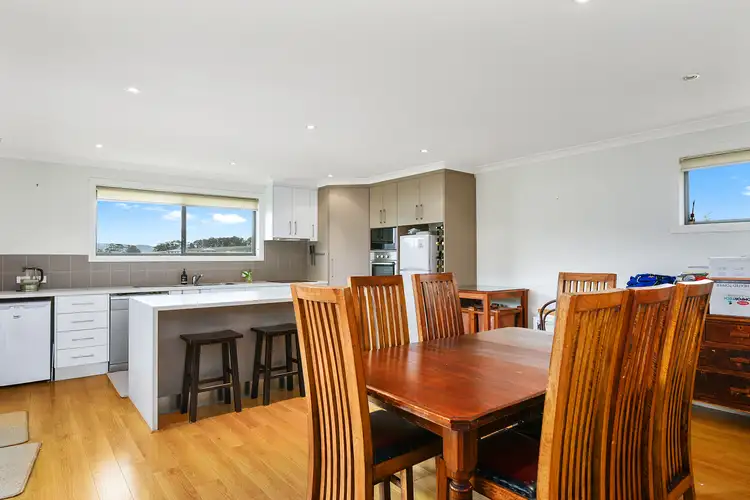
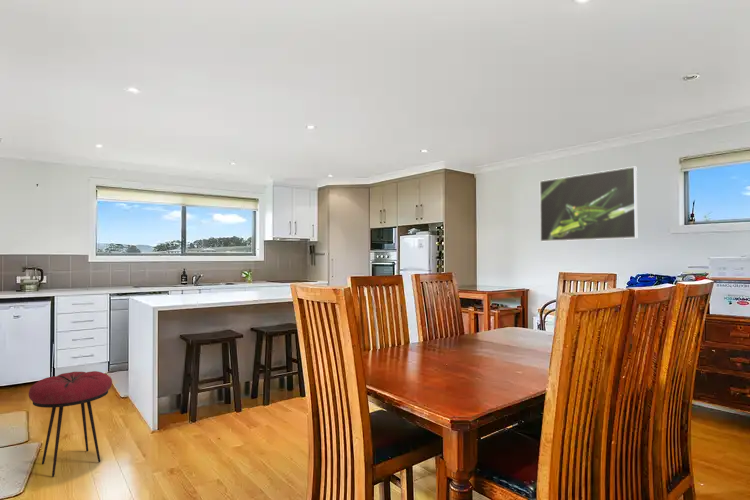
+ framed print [539,166,638,242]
+ stool [28,370,113,478]
